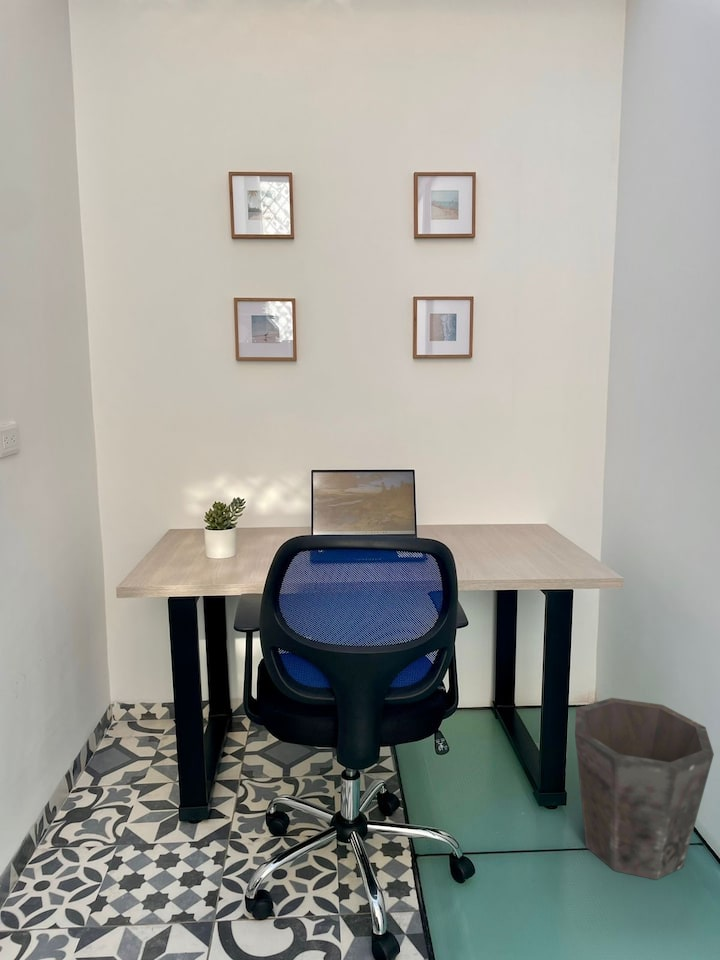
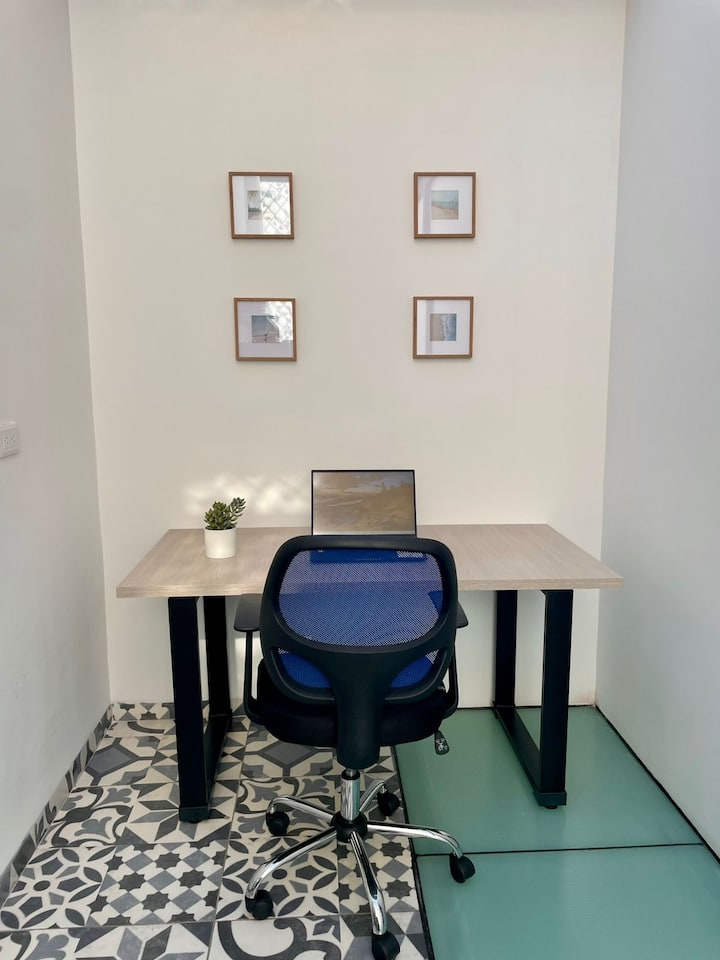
- waste bin [574,697,715,881]
